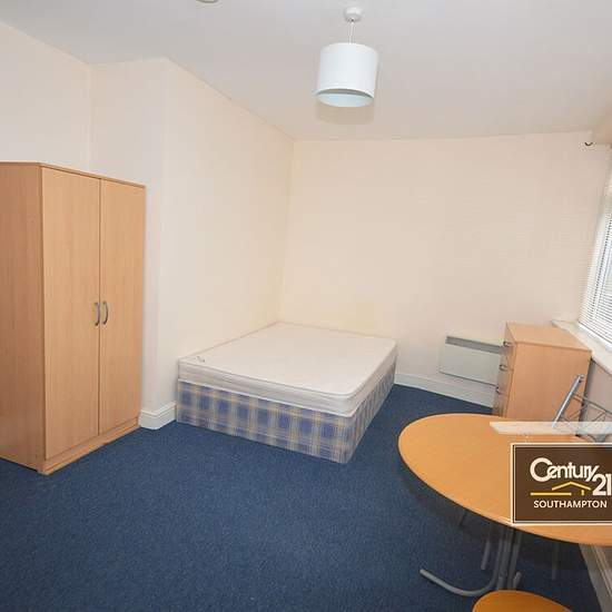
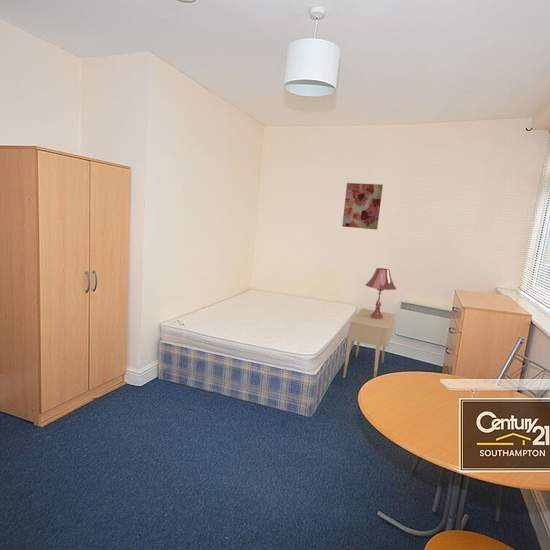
+ table lamp [364,267,397,319]
+ nightstand [342,308,396,378]
+ wall art [341,182,384,231]
